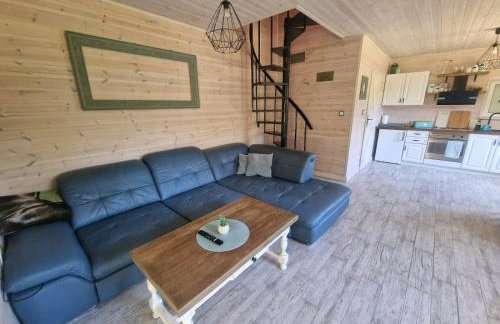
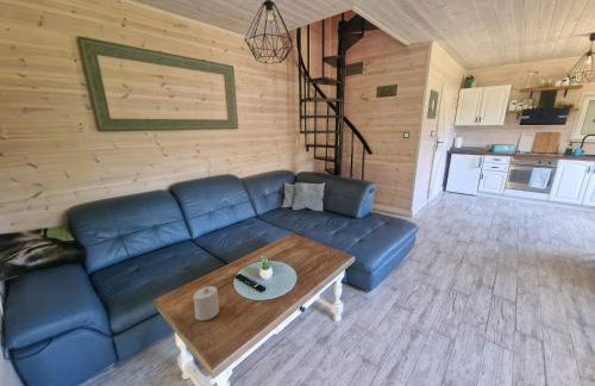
+ candle [193,285,220,322]
